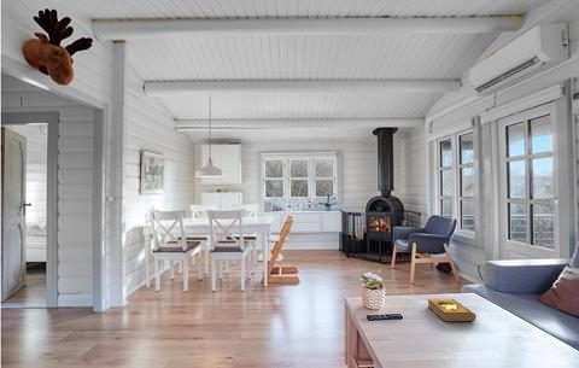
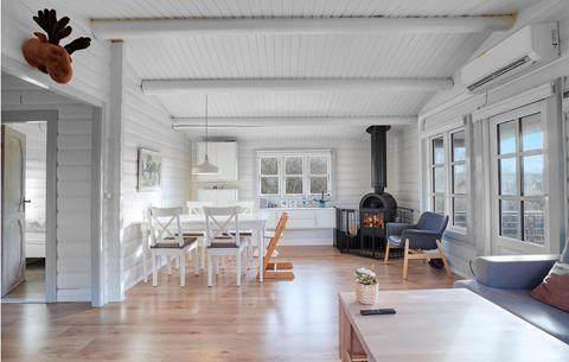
- hardback book [427,297,478,323]
